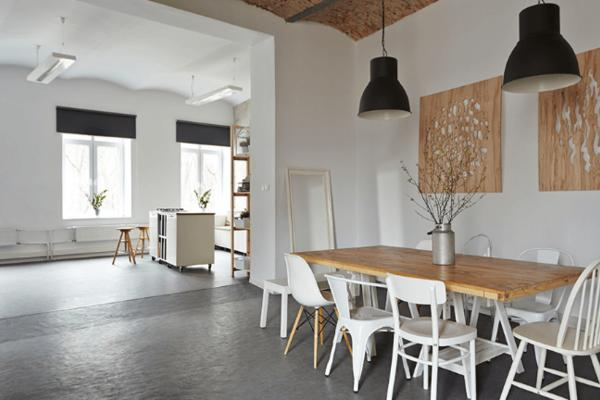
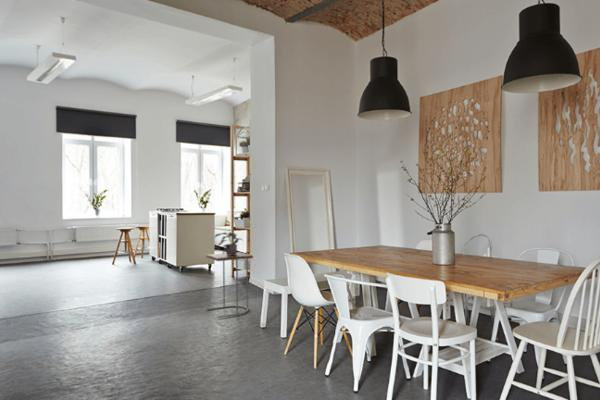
+ side table [205,250,254,319]
+ potted plant [213,231,243,255]
